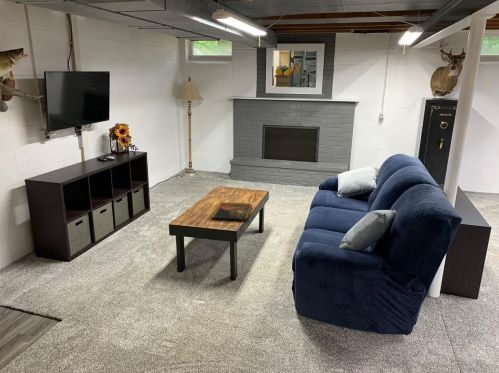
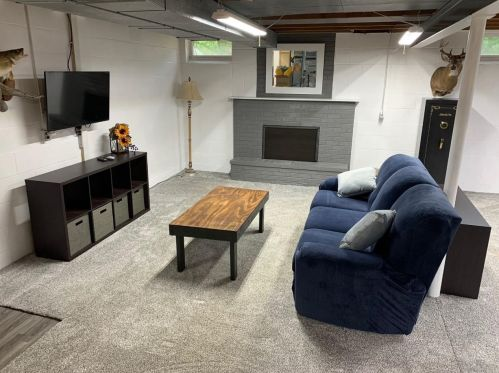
- decorative tray [210,201,253,222]
